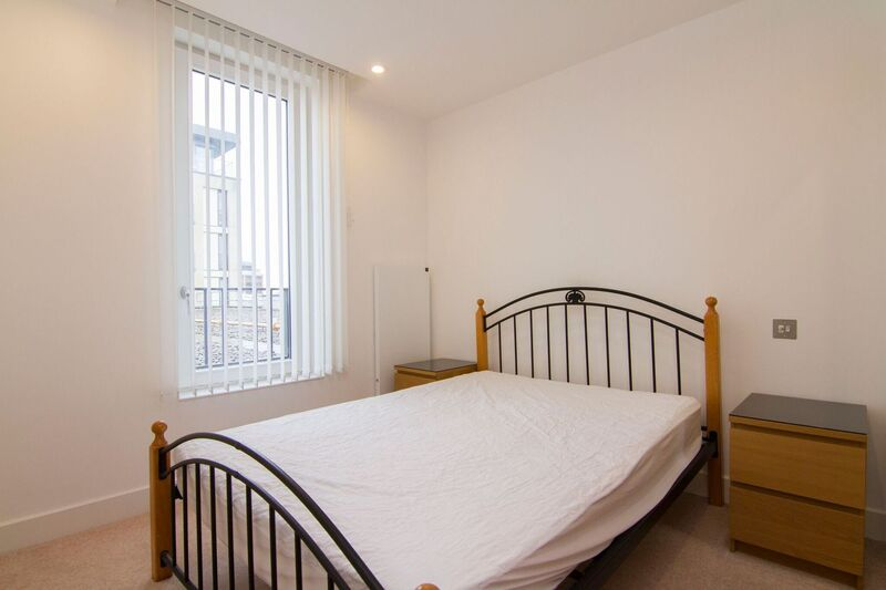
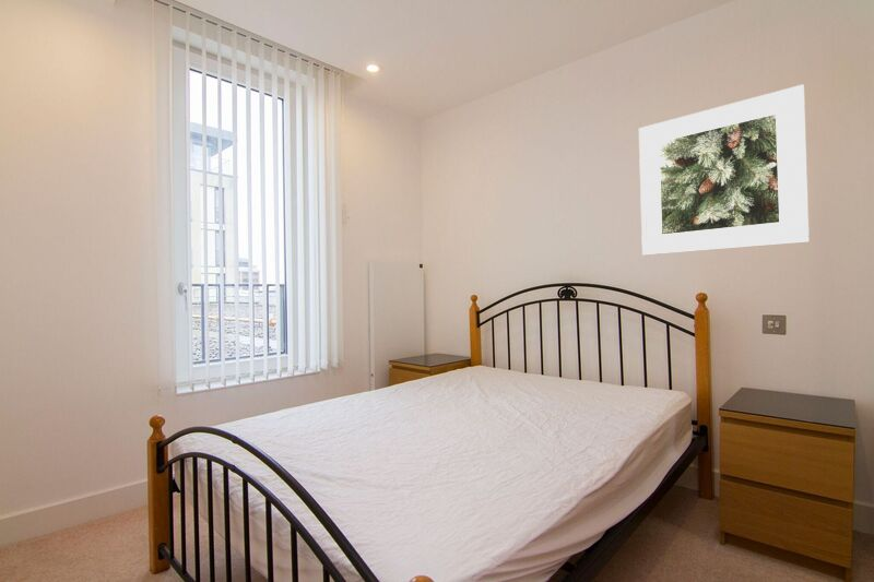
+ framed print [638,83,811,257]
